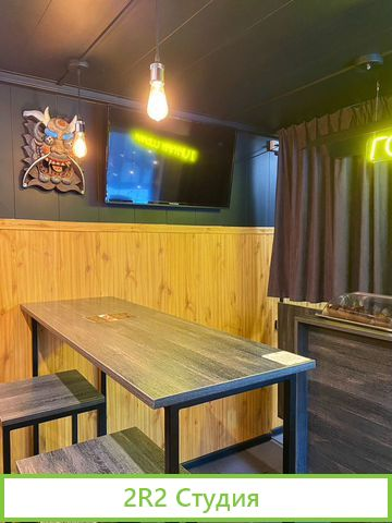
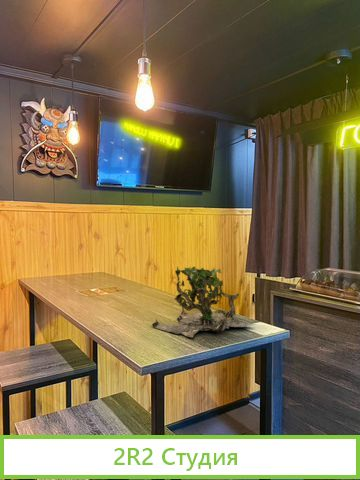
+ plant [151,265,254,338]
